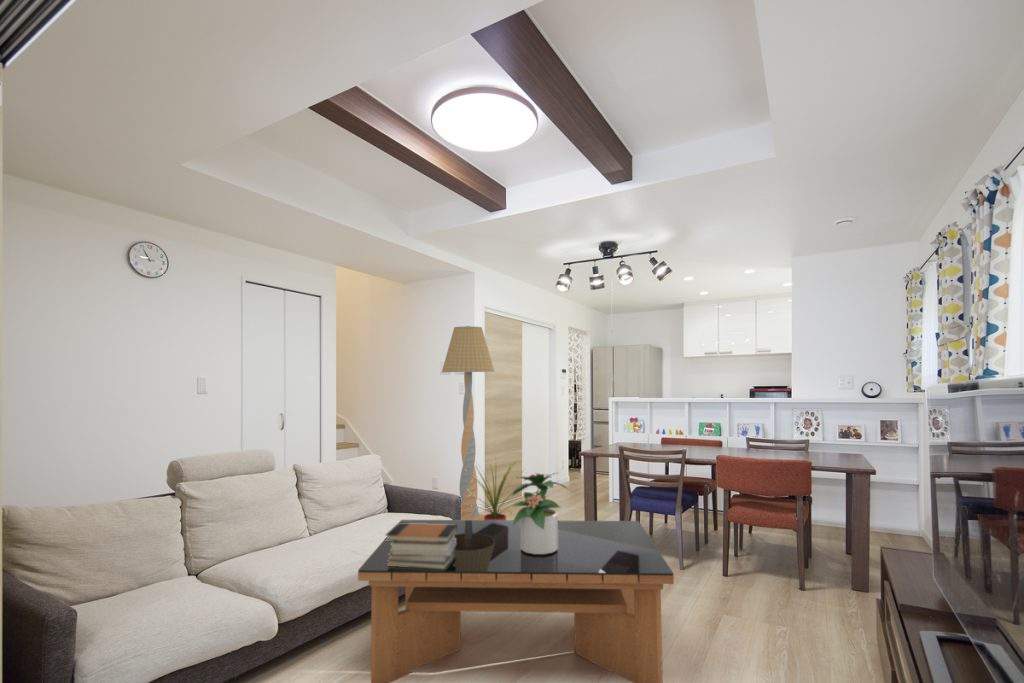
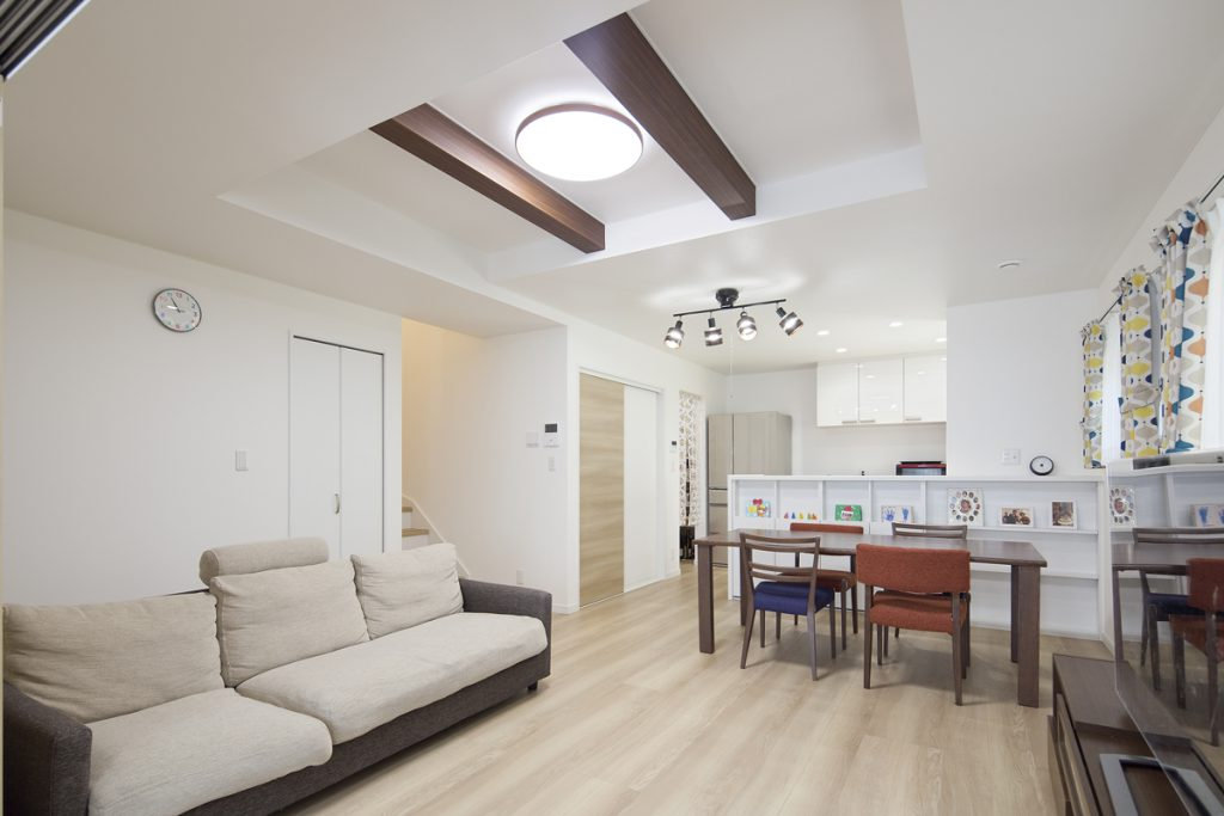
- floor lamp [441,325,495,520]
- book stack [384,522,457,570]
- potted plant [511,472,570,554]
- house plant [465,456,527,520]
- coffee table [357,519,675,683]
